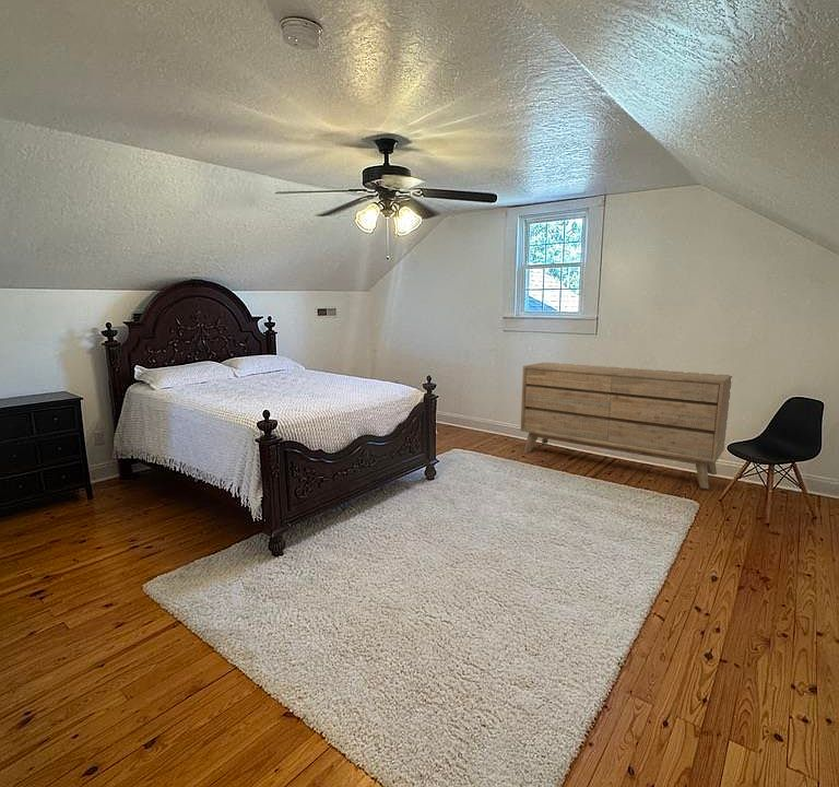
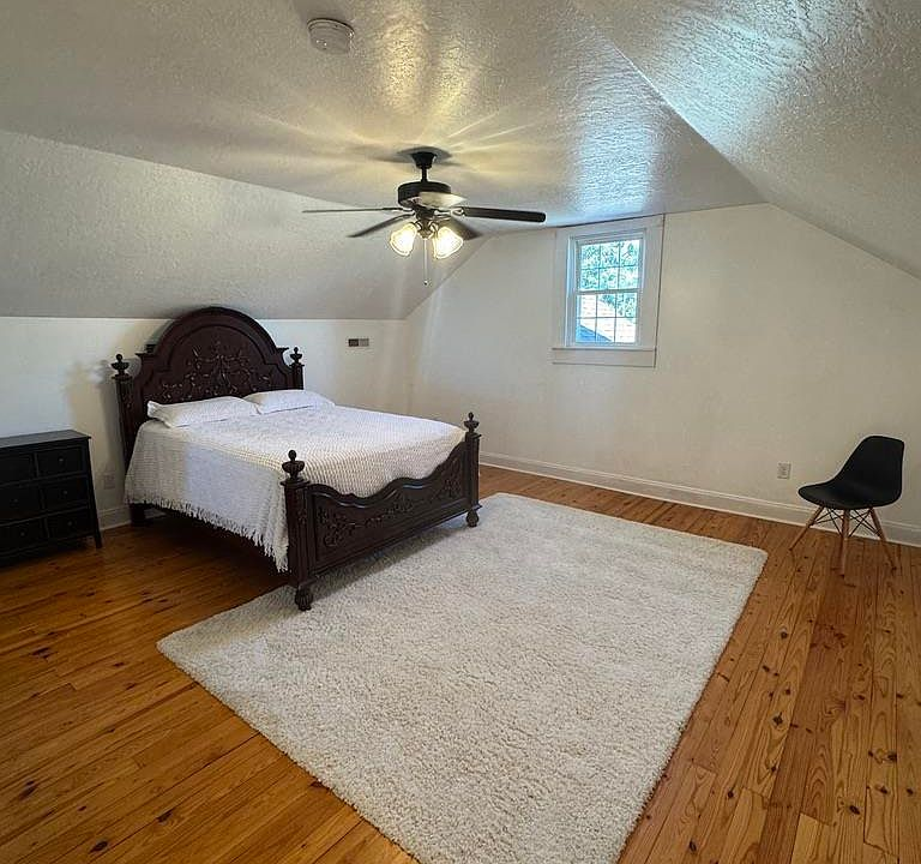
- dresser [520,362,733,490]
